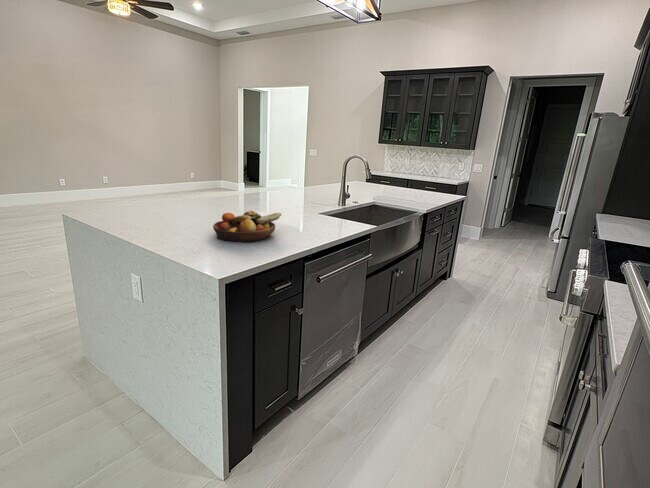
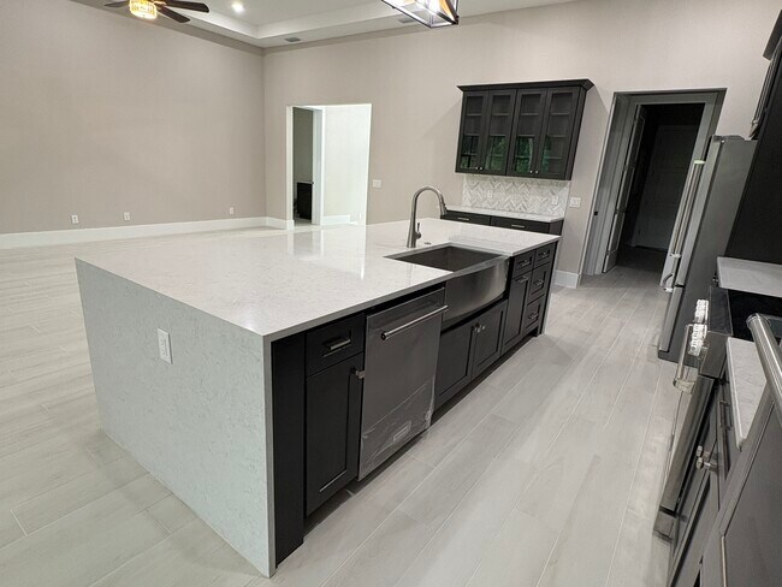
- fruit bowl [212,210,282,243]
